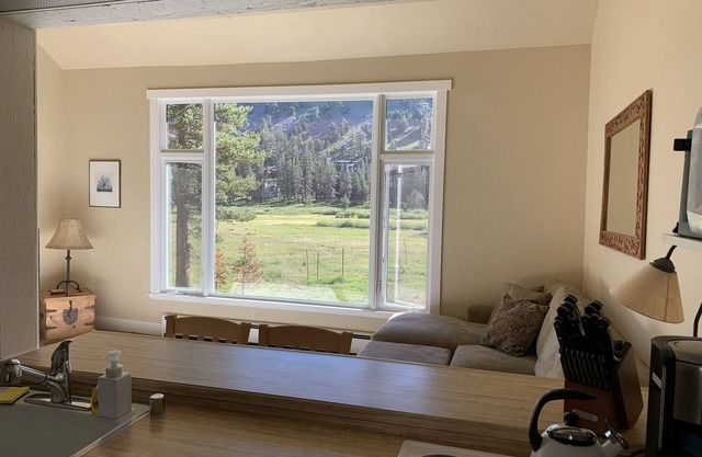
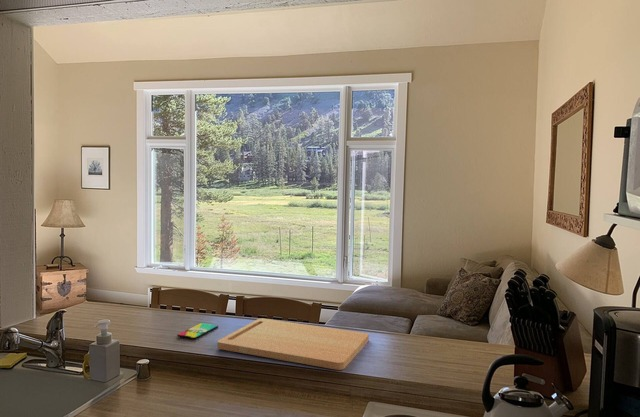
+ smartphone [176,322,219,340]
+ cutting board [217,317,370,371]
